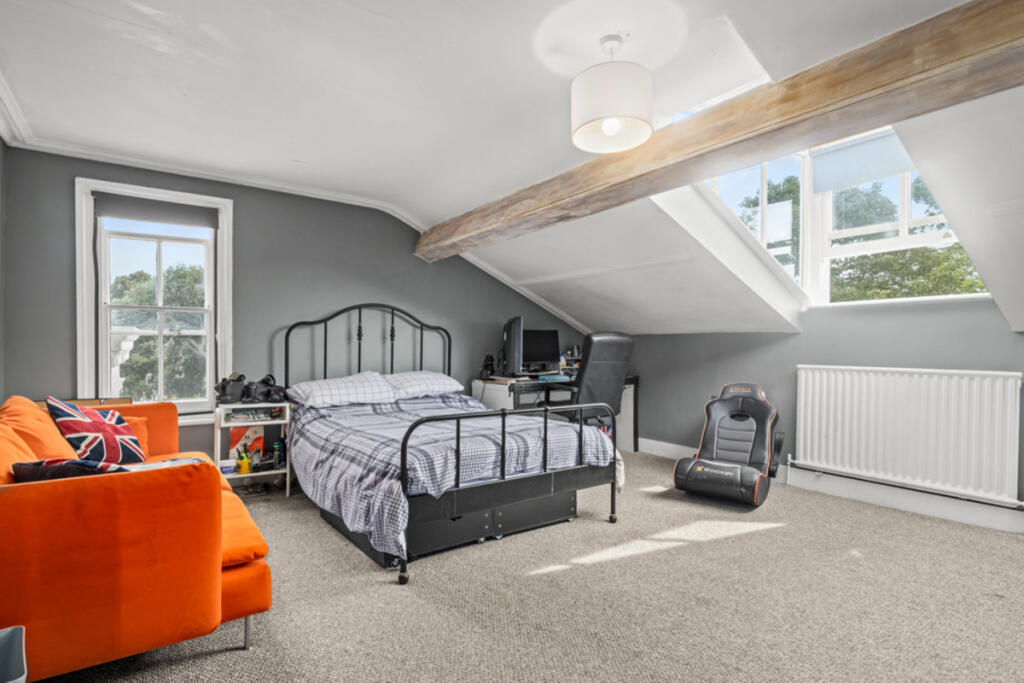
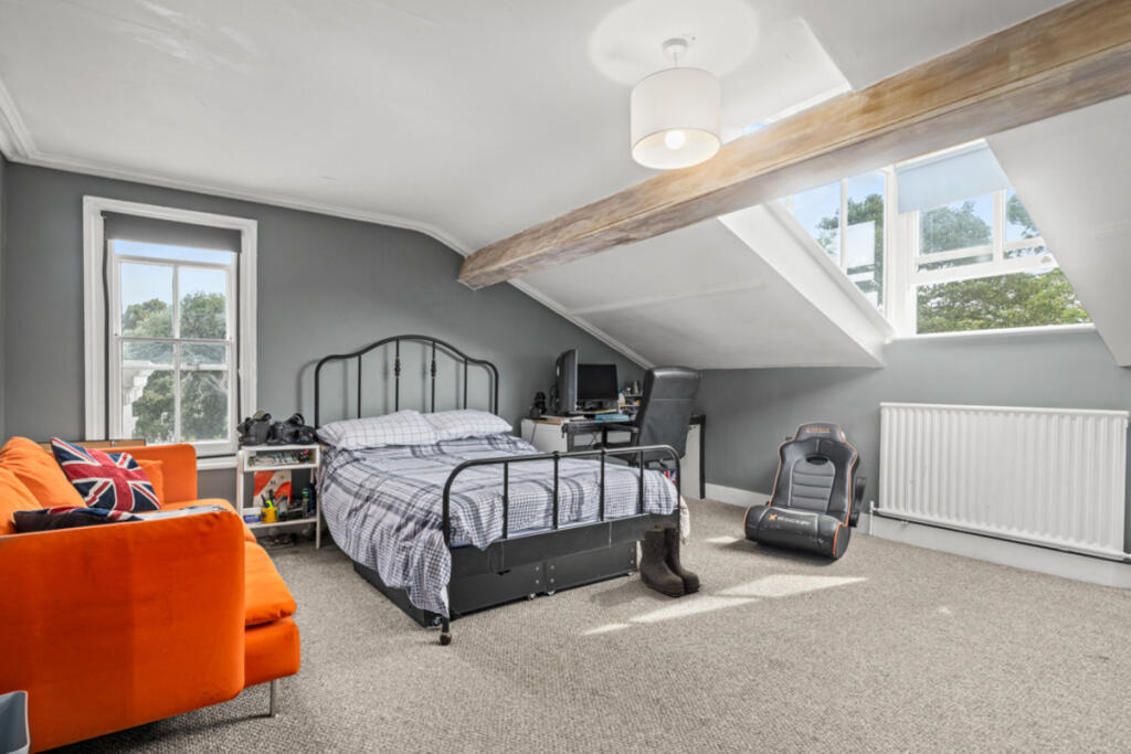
+ boots [637,521,704,598]
